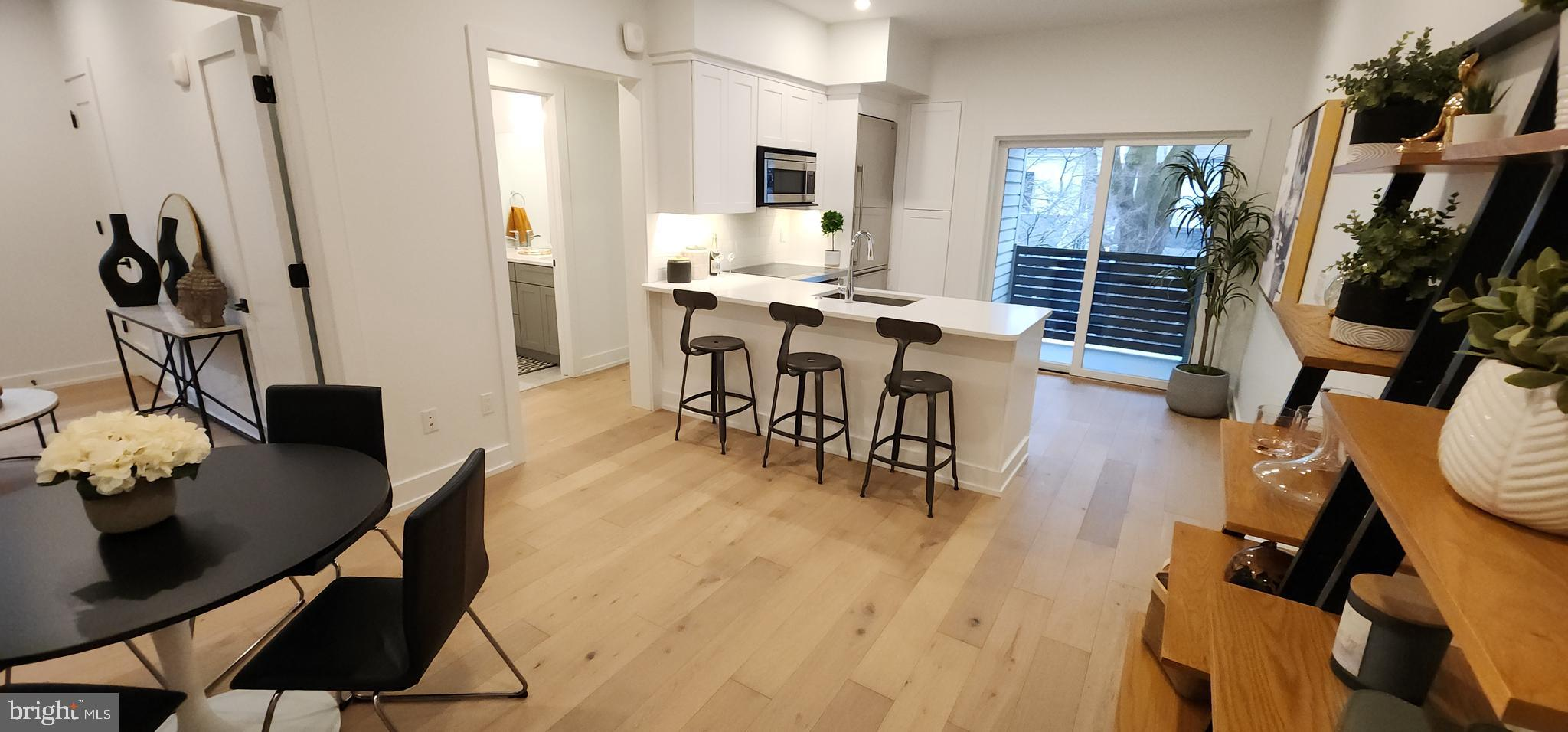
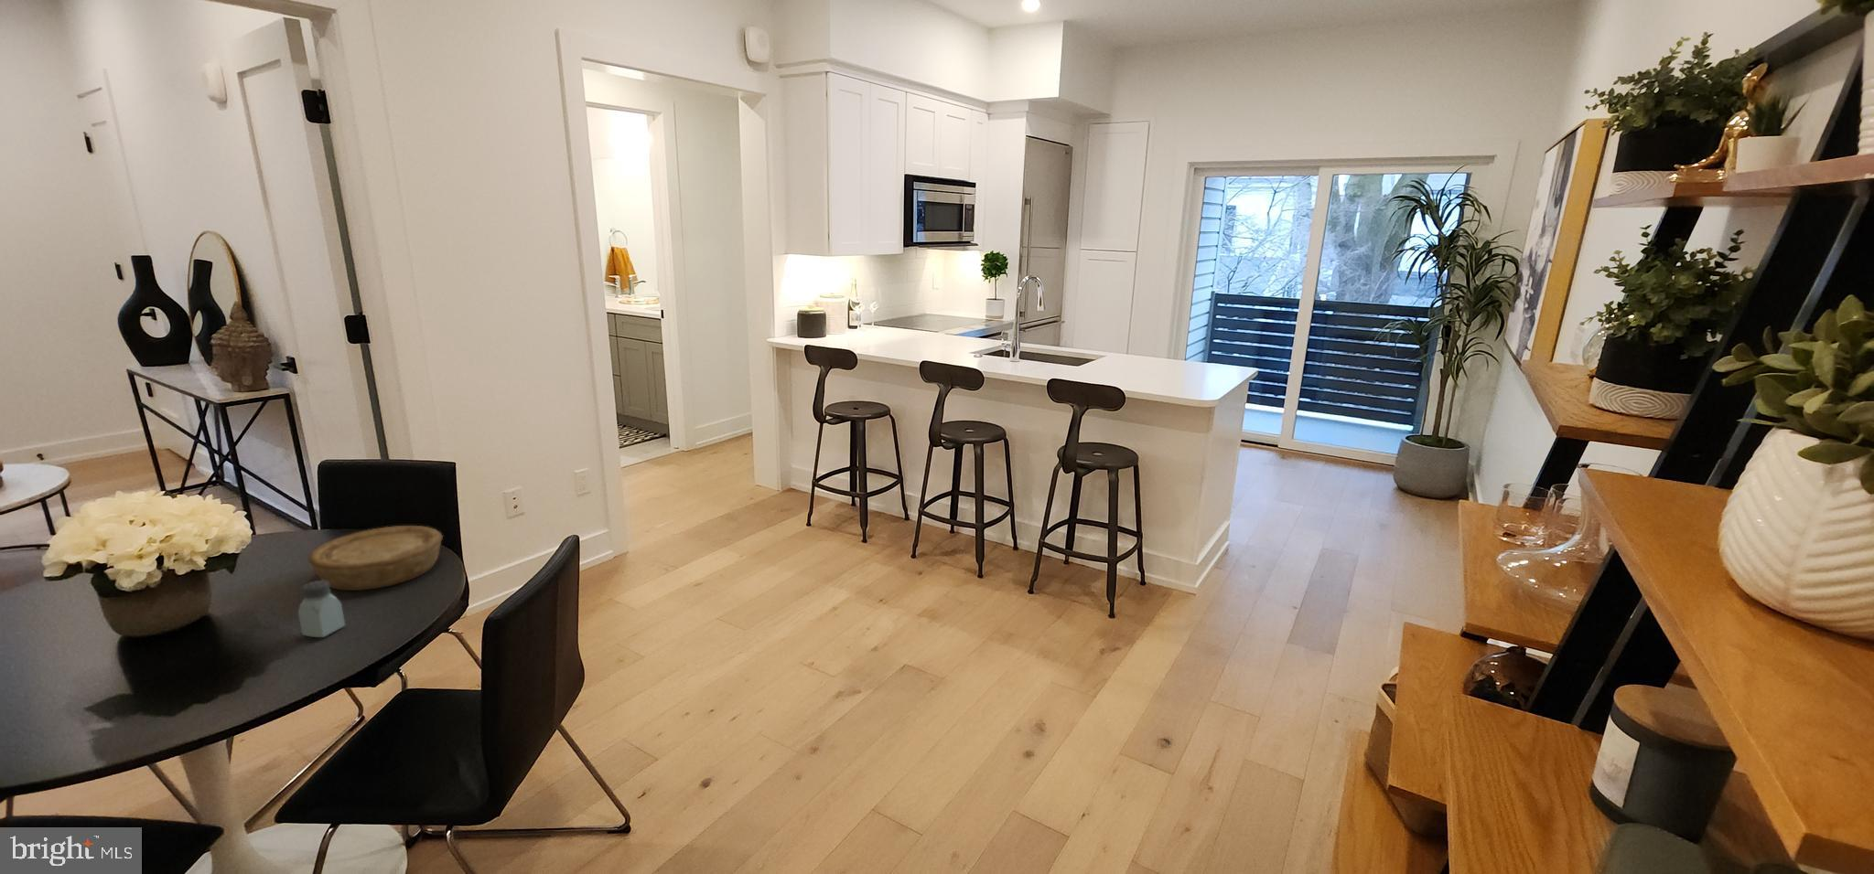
+ saltshaker [298,579,345,638]
+ bowl [307,525,443,591]
